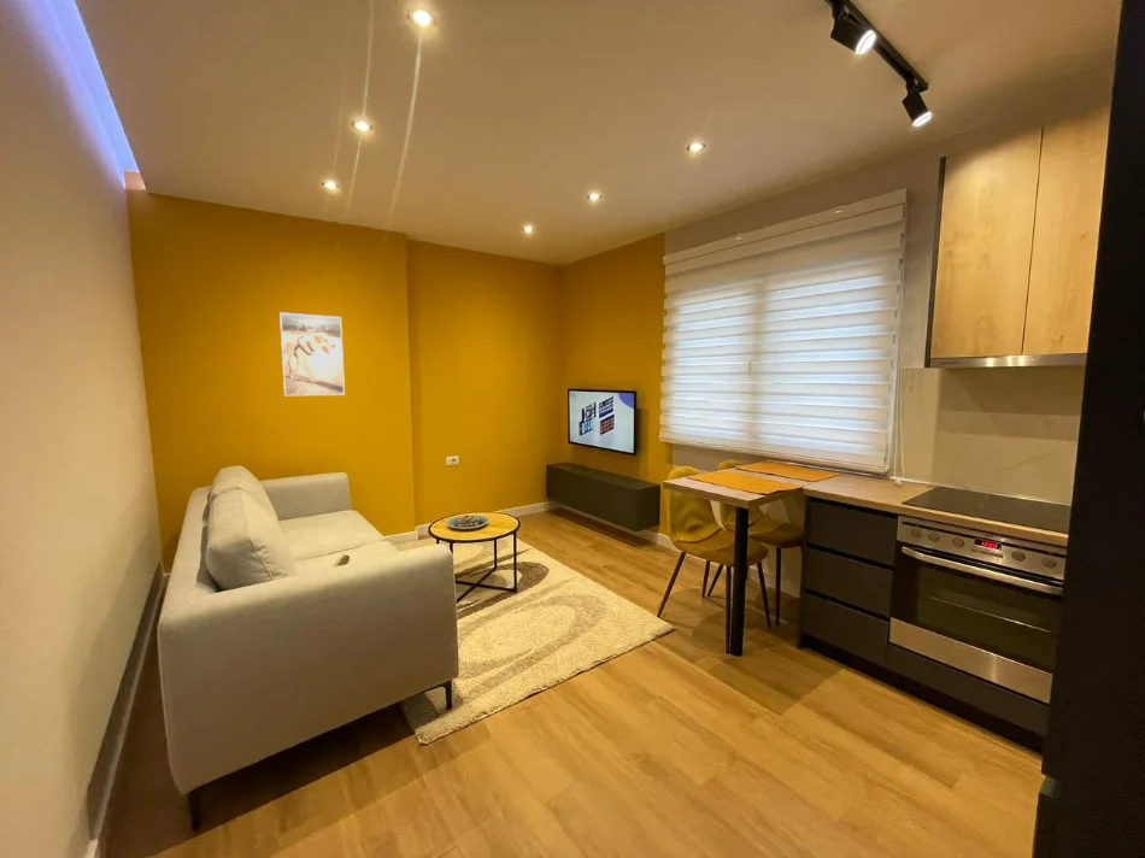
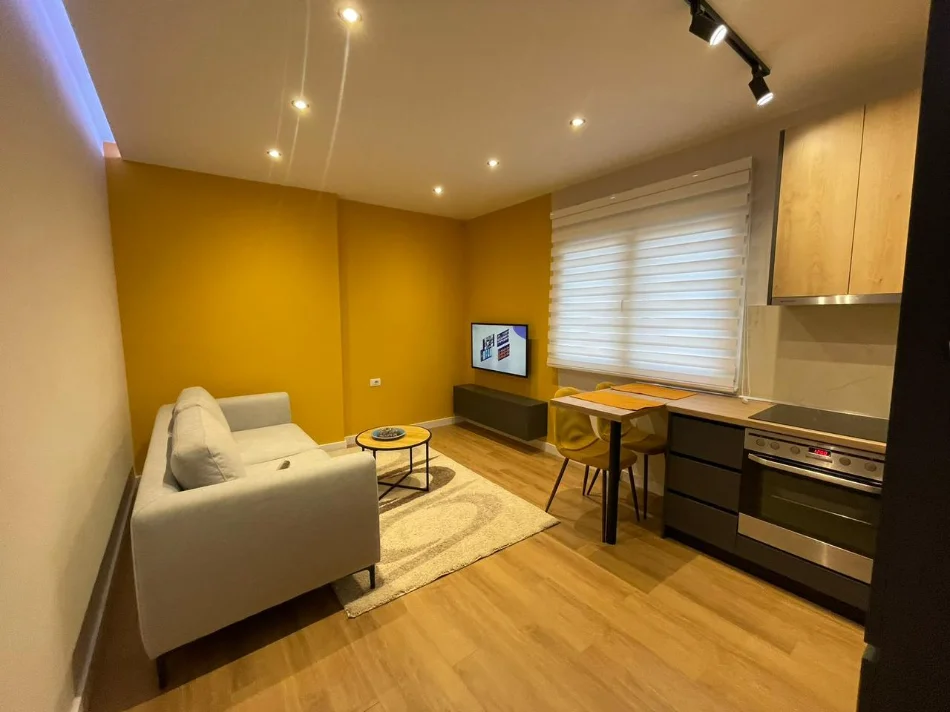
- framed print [278,311,346,396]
